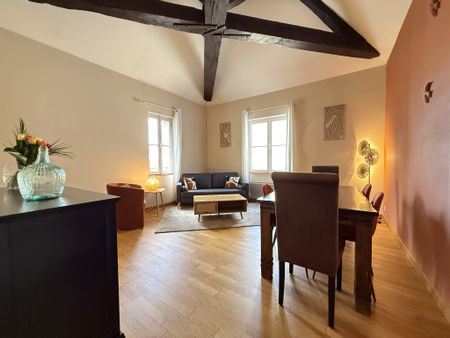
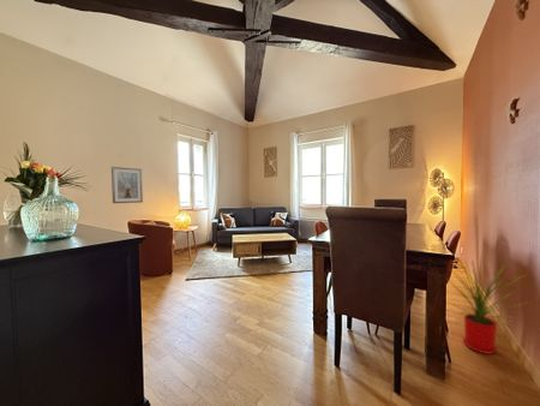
+ picture frame [110,166,144,204]
+ house plant [446,251,530,356]
